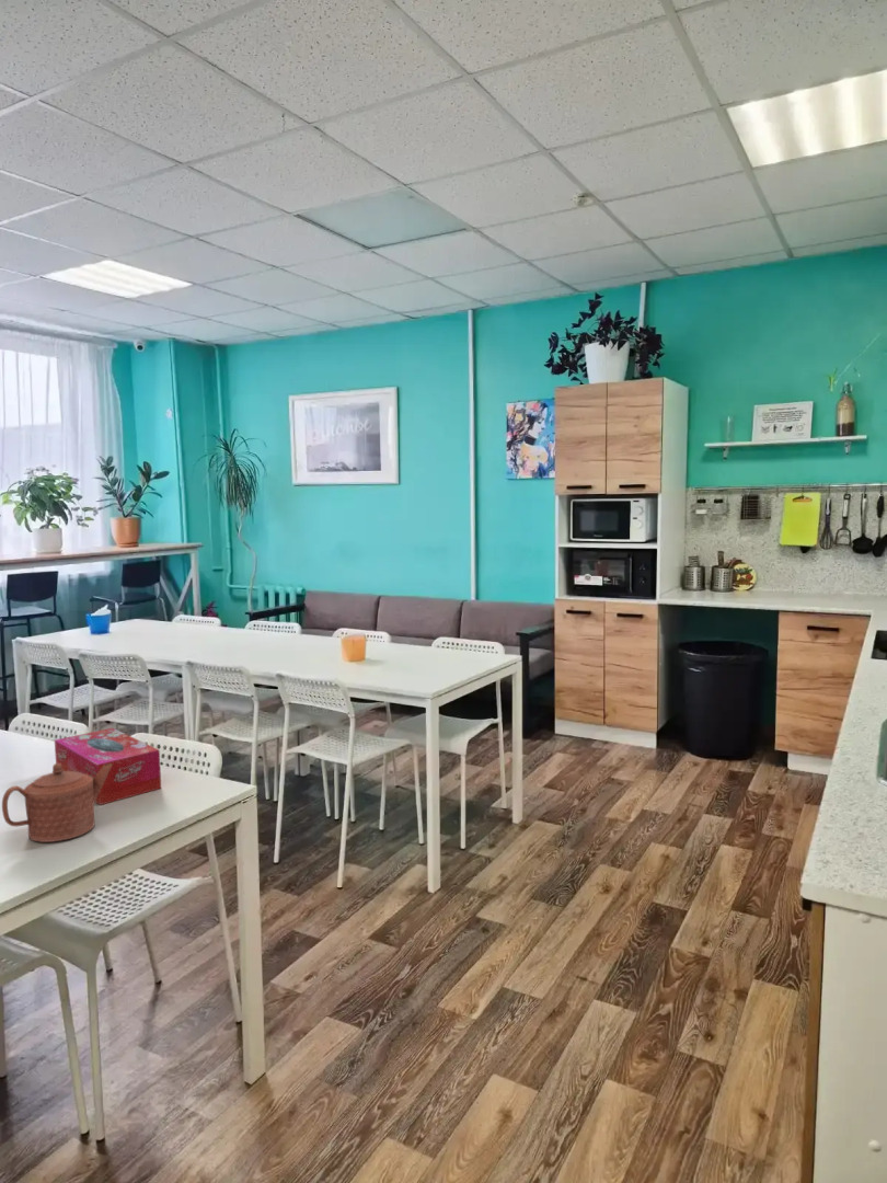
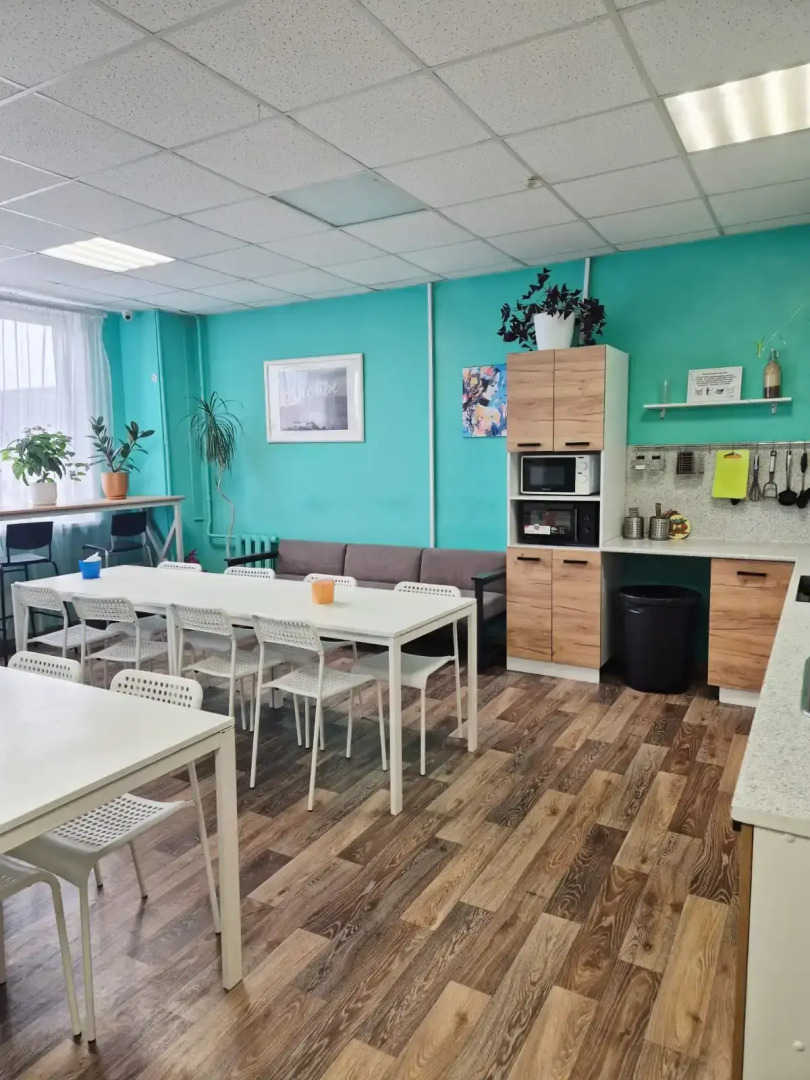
- teapot [1,762,112,843]
- tissue box [54,727,162,806]
